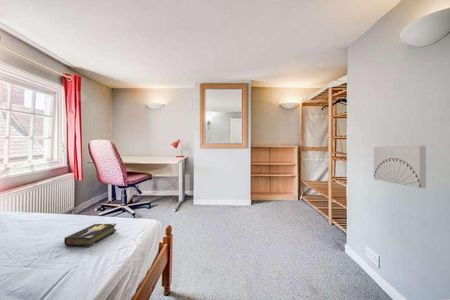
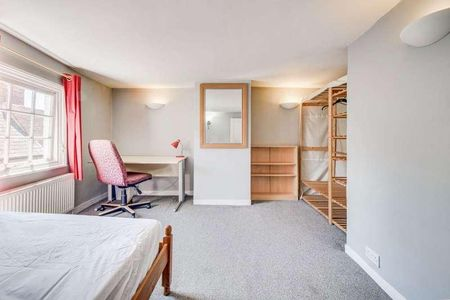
- hardback book [63,222,117,248]
- wall art [373,144,427,189]
